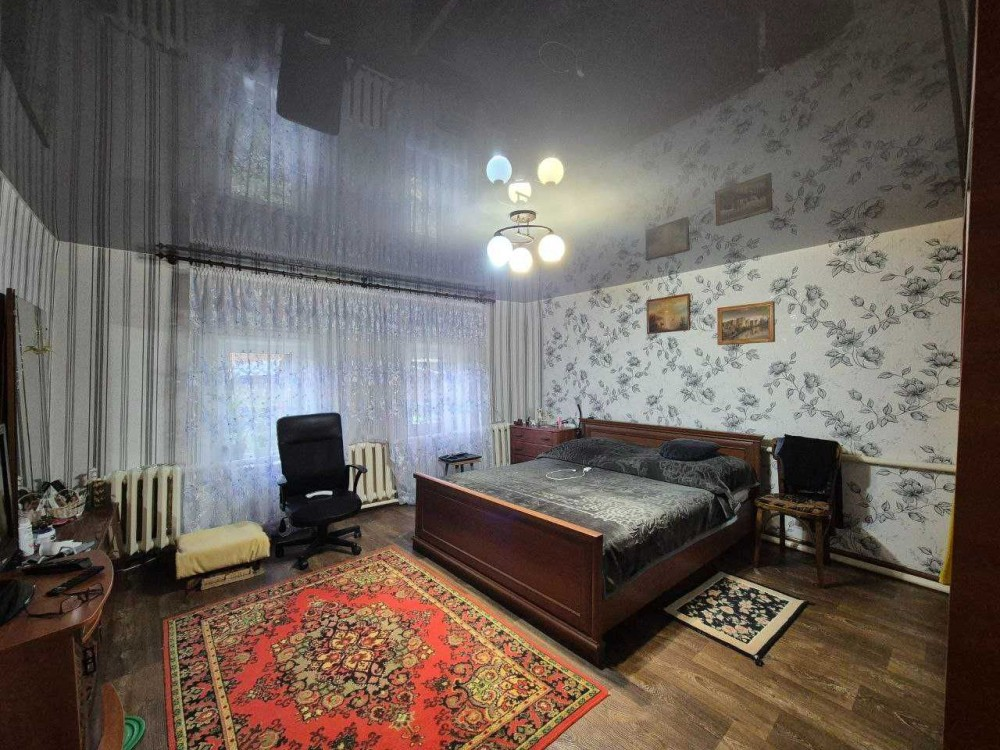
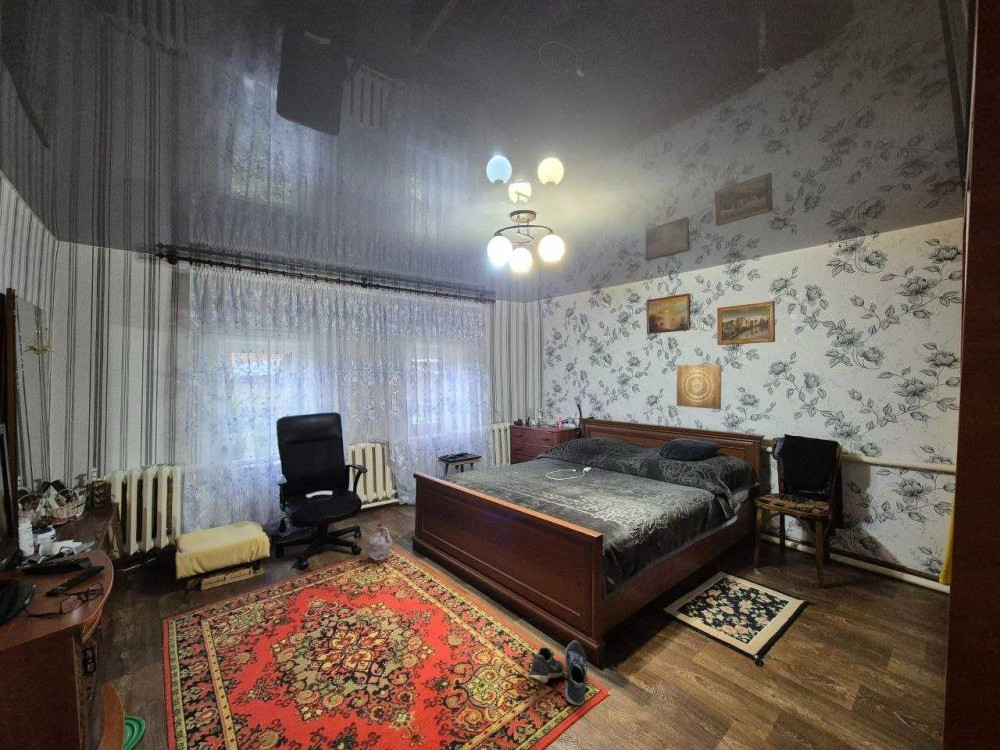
+ ceramic jug [365,523,393,564]
+ wall art [676,364,722,410]
+ shoe [527,640,589,706]
